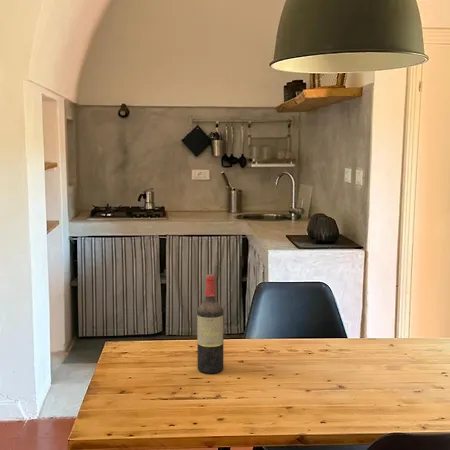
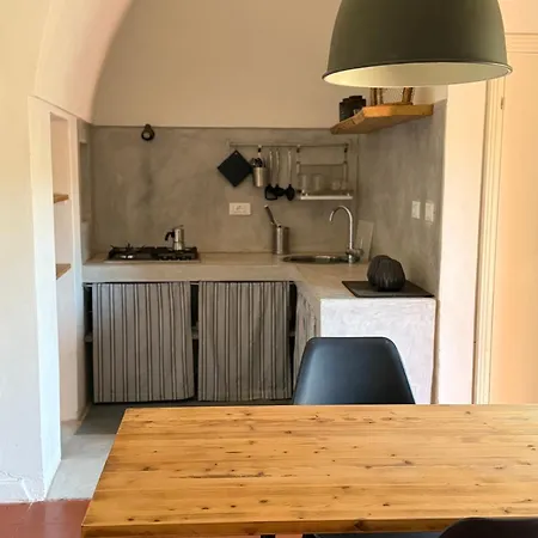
- wine bottle [196,273,224,375]
